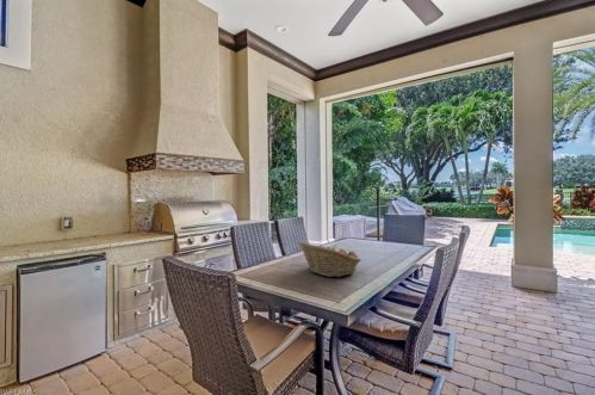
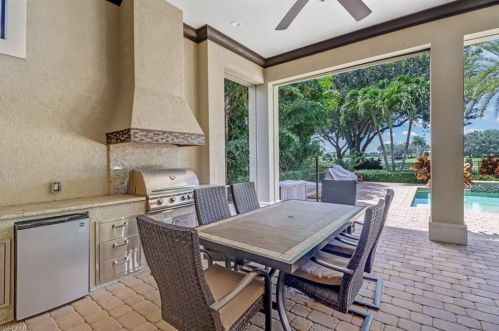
- fruit basket [297,240,362,278]
